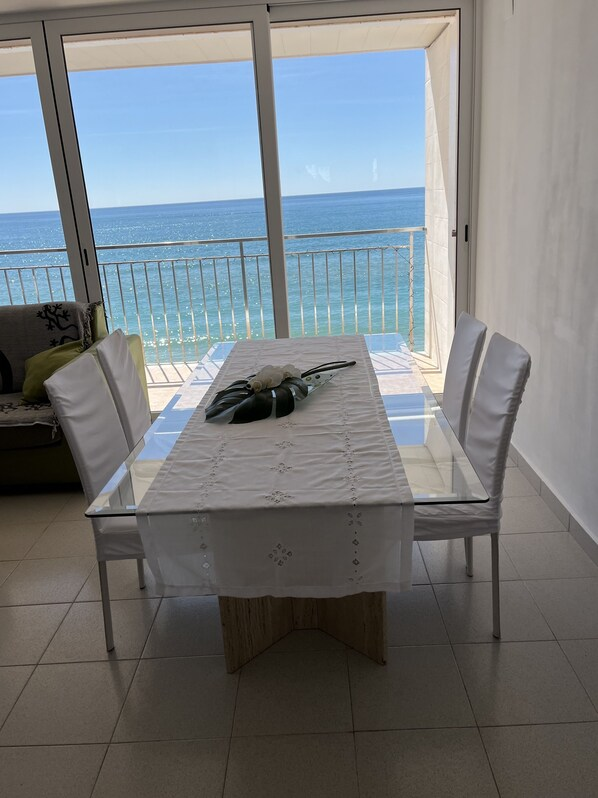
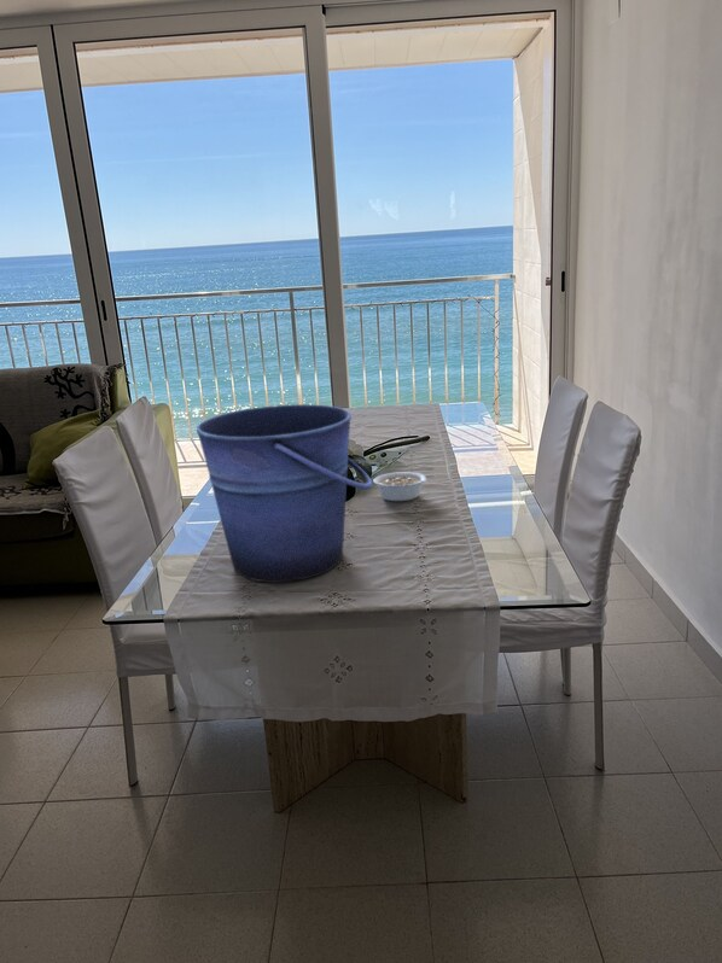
+ bucket [196,403,374,583]
+ legume [372,471,433,502]
